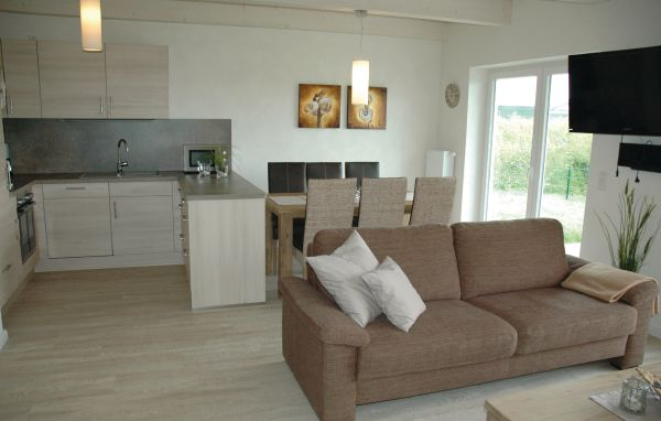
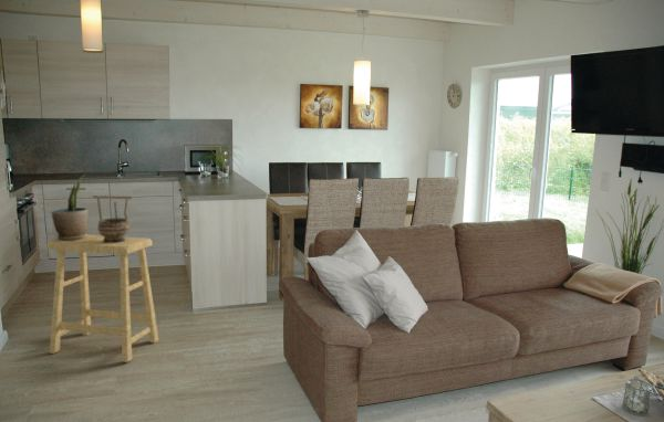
+ decorative bowl [92,194,134,243]
+ potted plant [51,177,89,240]
+ stool [45,233,159,363]
